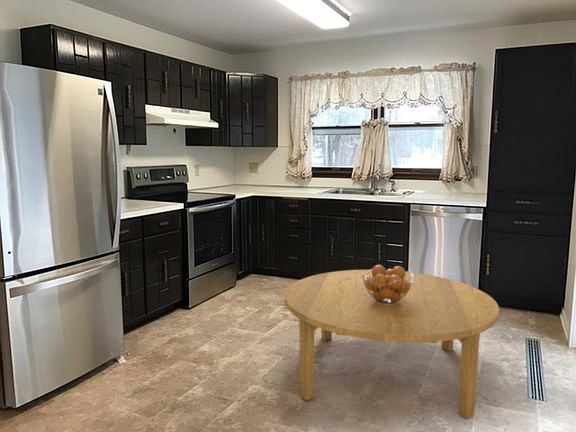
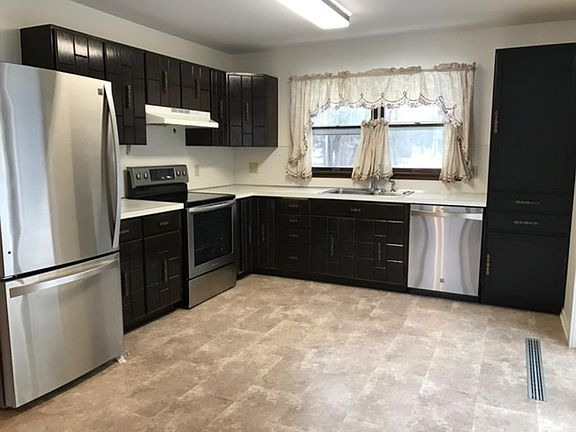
- dining table [284,269,500,420]
- fruit basket [362,264,413,305]
